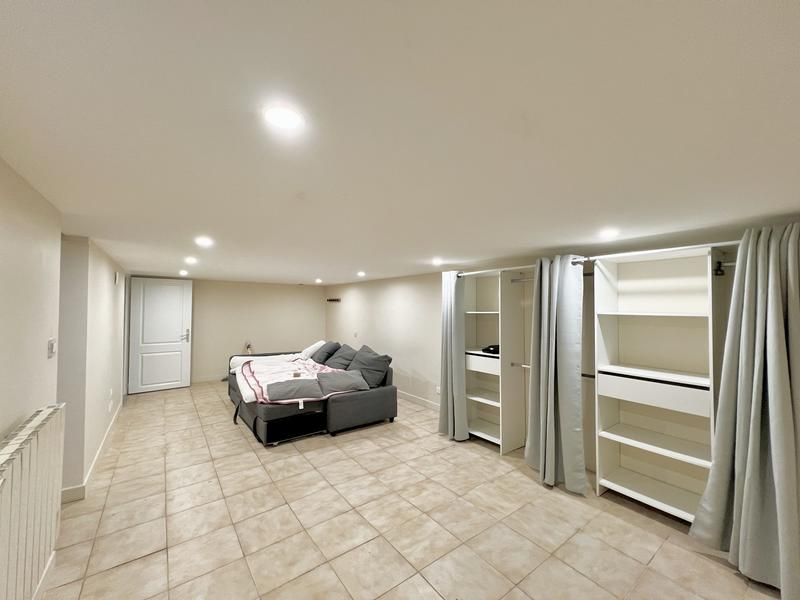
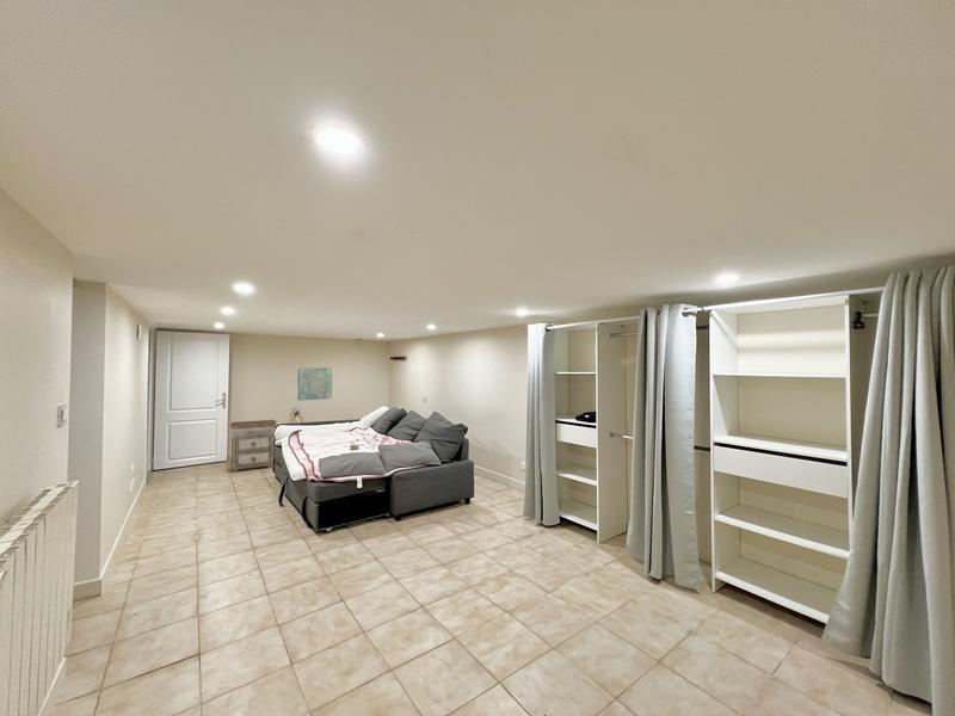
+ nightstand [229,419,278,474]
+ wall art [296,366,333,402]
